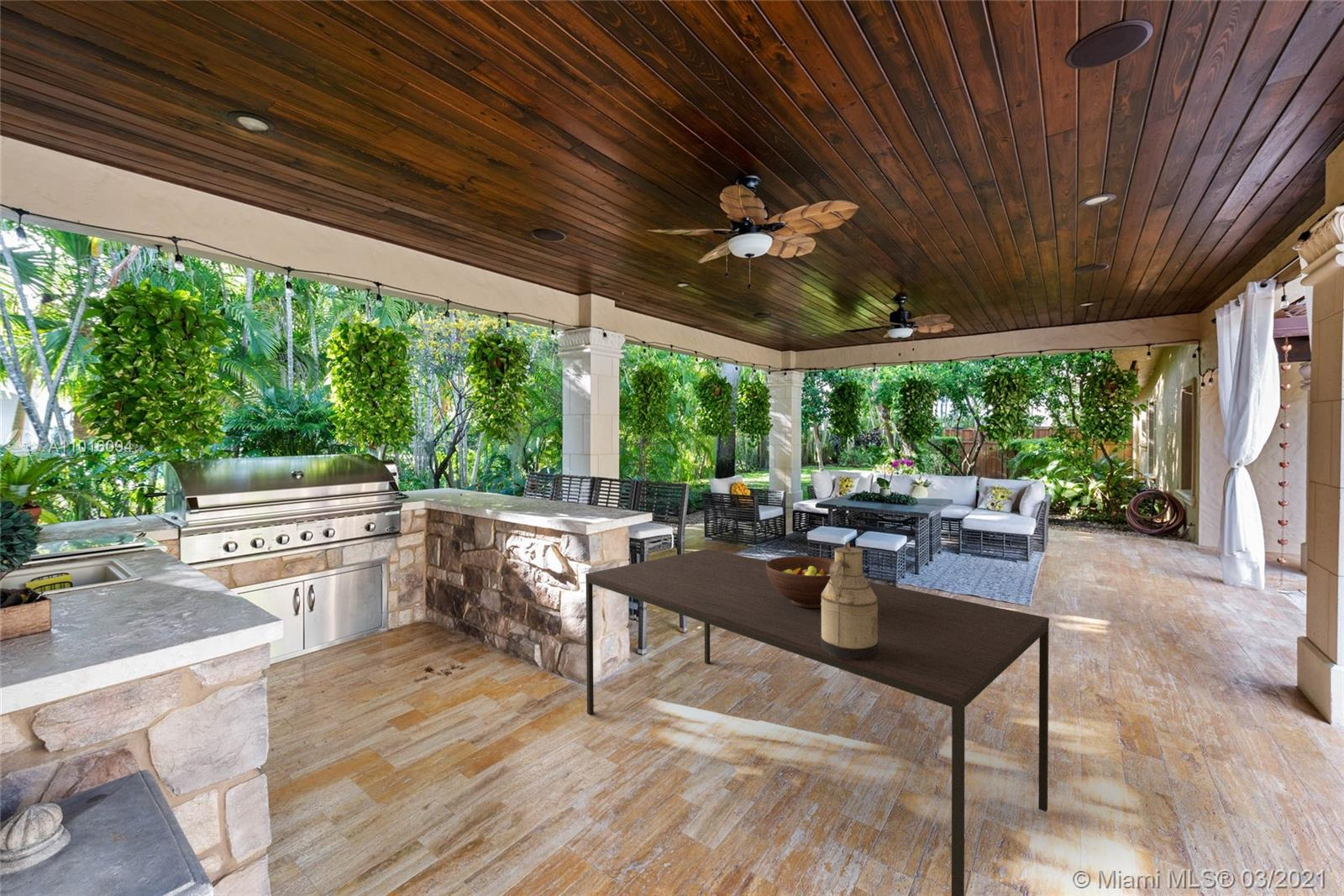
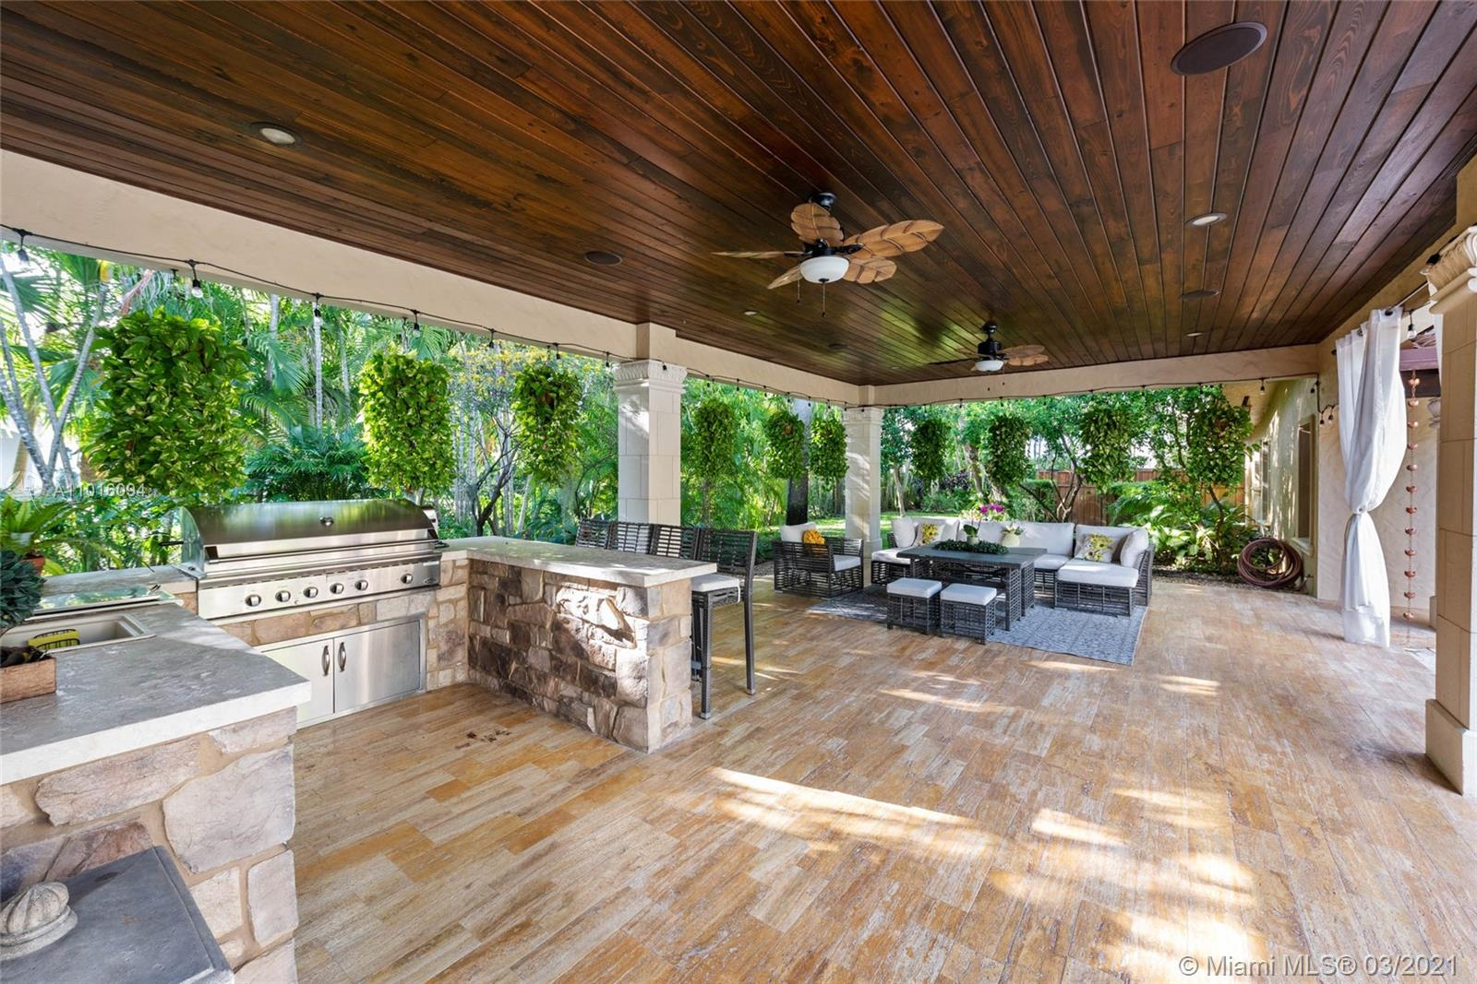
- milk can [821,541,879,660]
- dining table [585,548,1050,896]
- fruit bowl [766,555,835,608]
